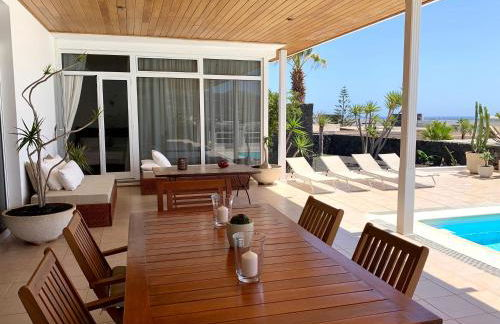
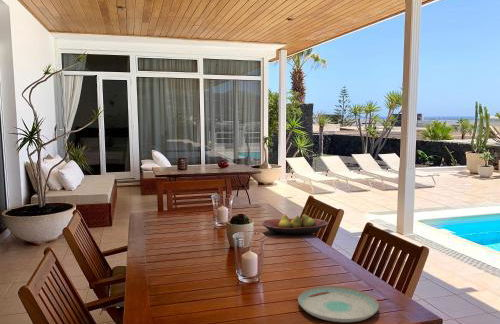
+ plate [297,285,380,323]
+ fruit bowl [261,213,329,236]
